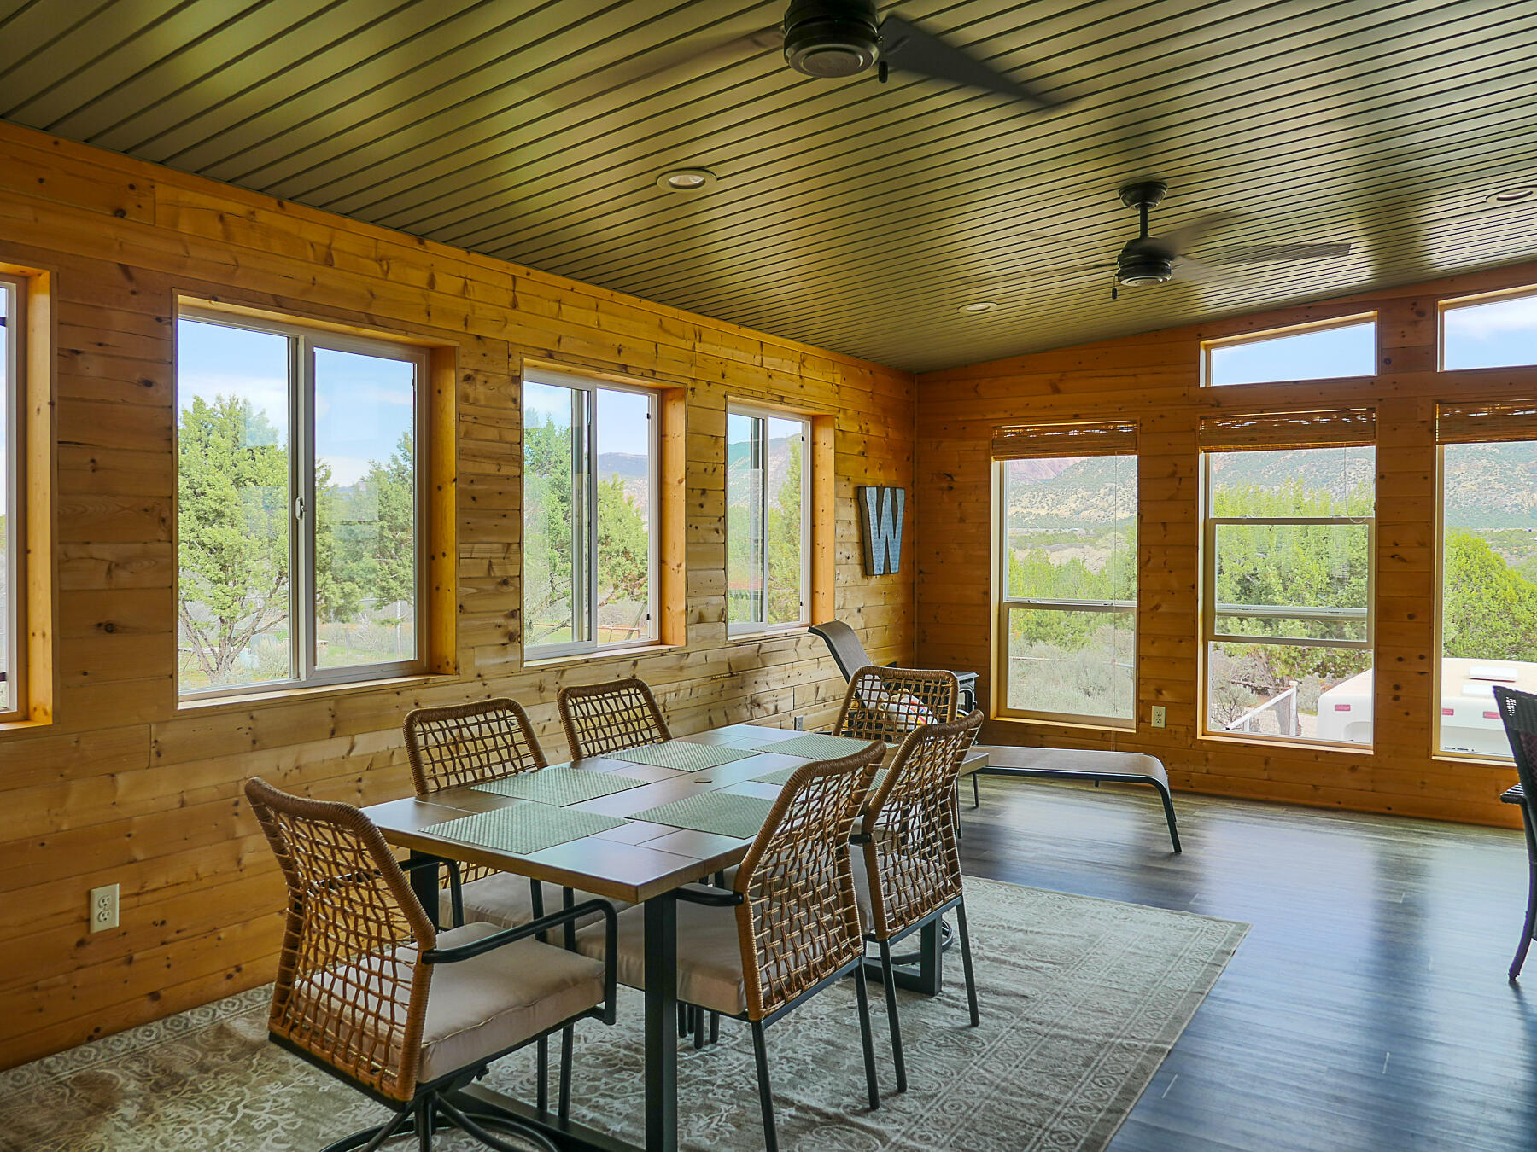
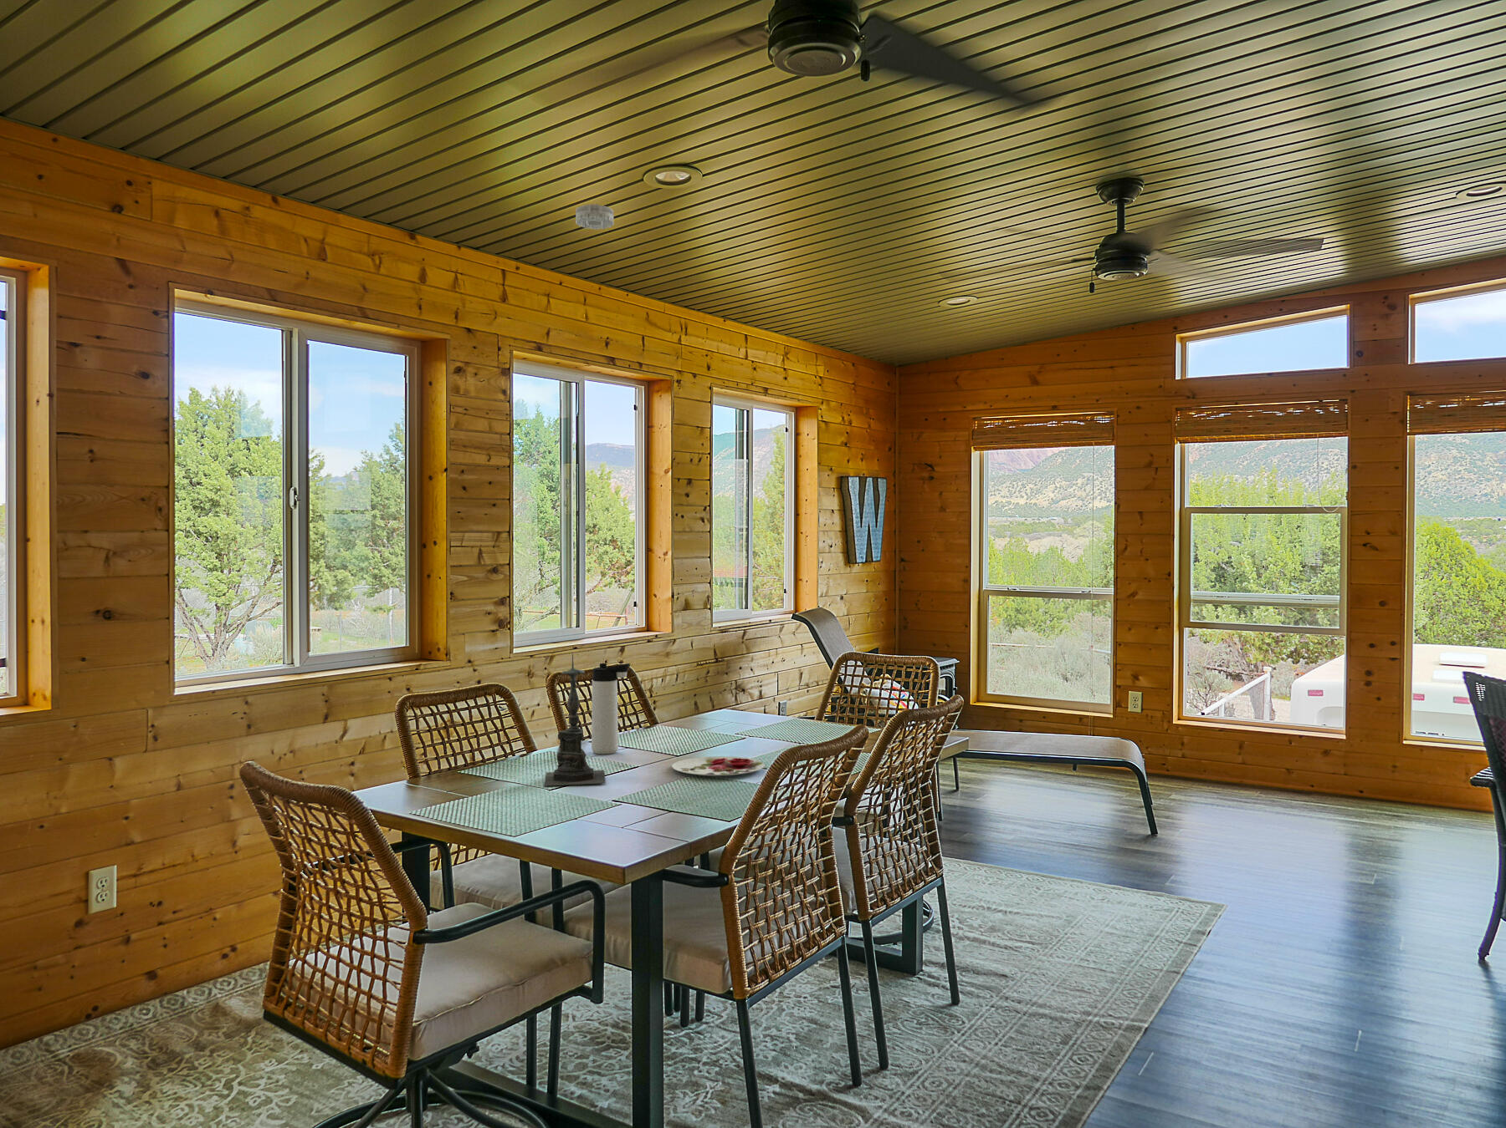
+ thermos bottle [591,662,631,755]
+ plate [671,755,766,777]
+ smoke detector [575,203,614,230]
+ candle holder [543,653,606,787]
